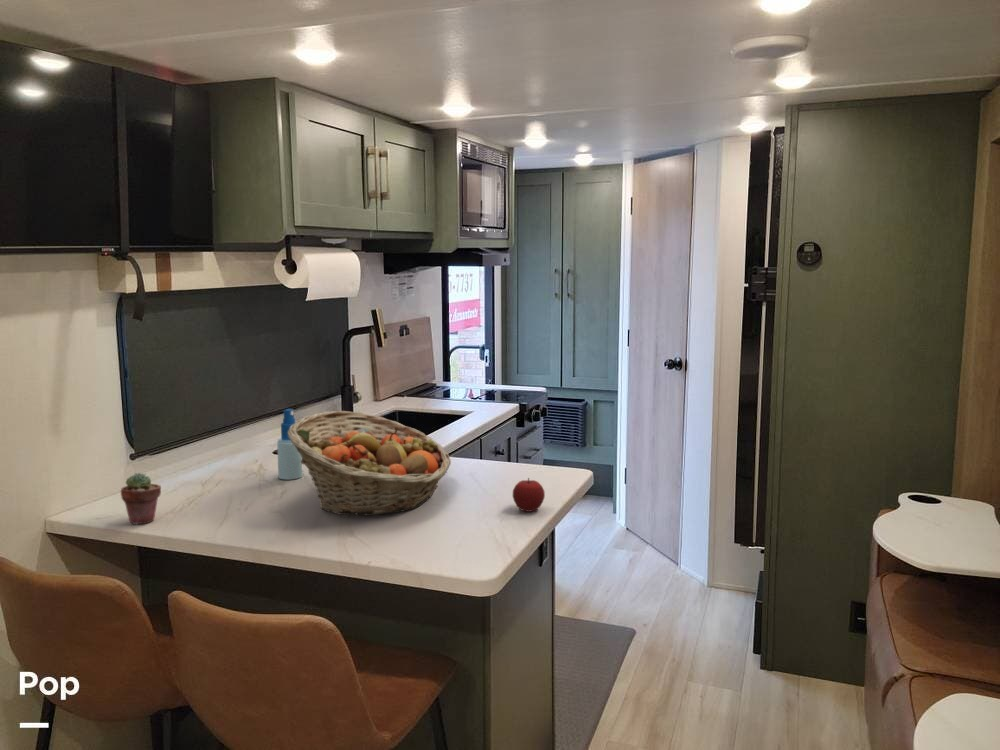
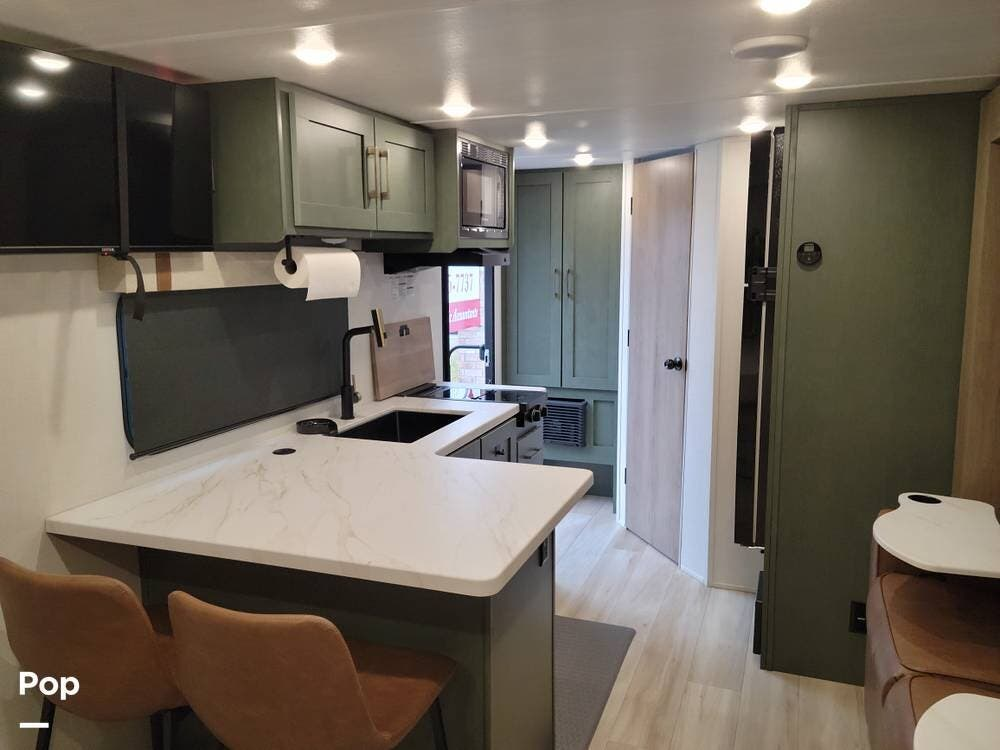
- potted succulent [120,472,162,525]
- apple [512,477,546,513]
- spray bottle [276,408,303,480]
- fruit basket [288,410,452,517]
